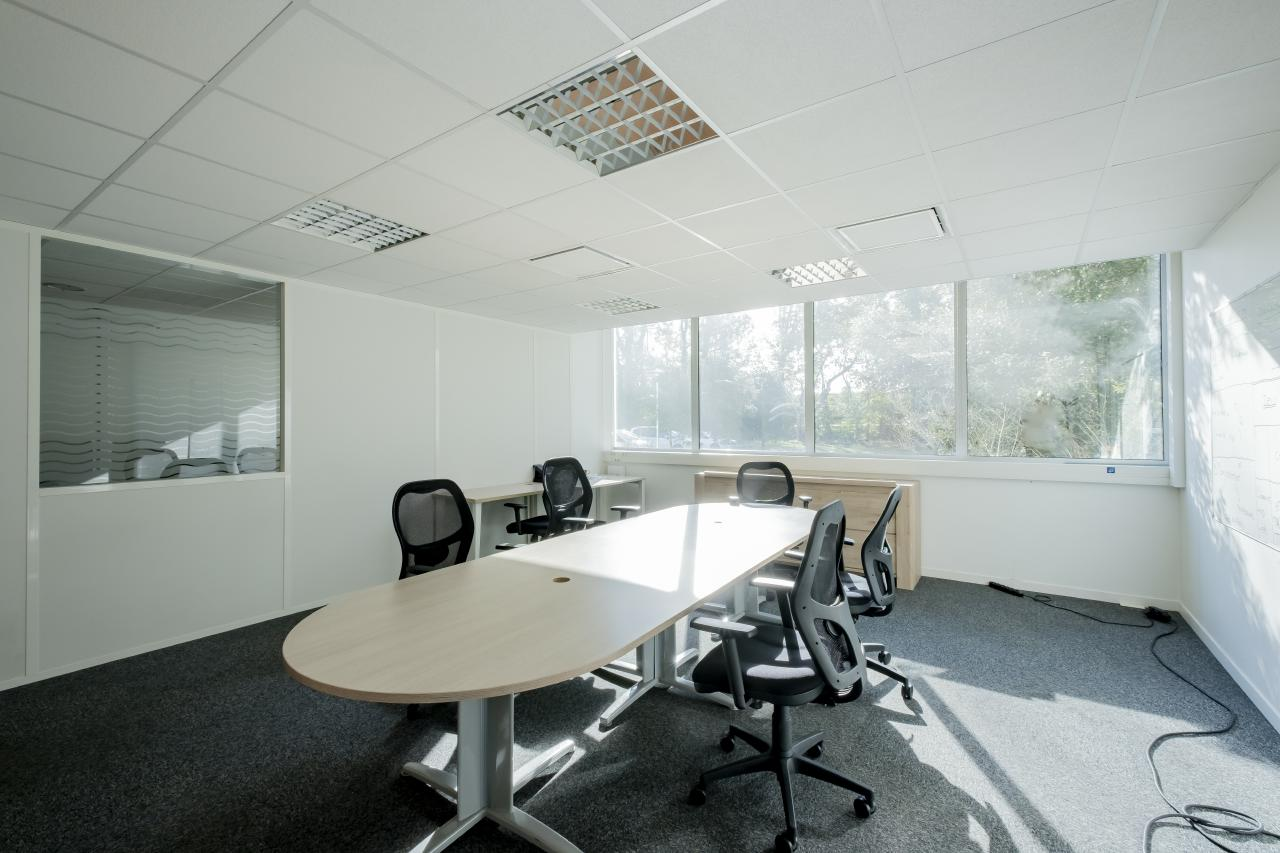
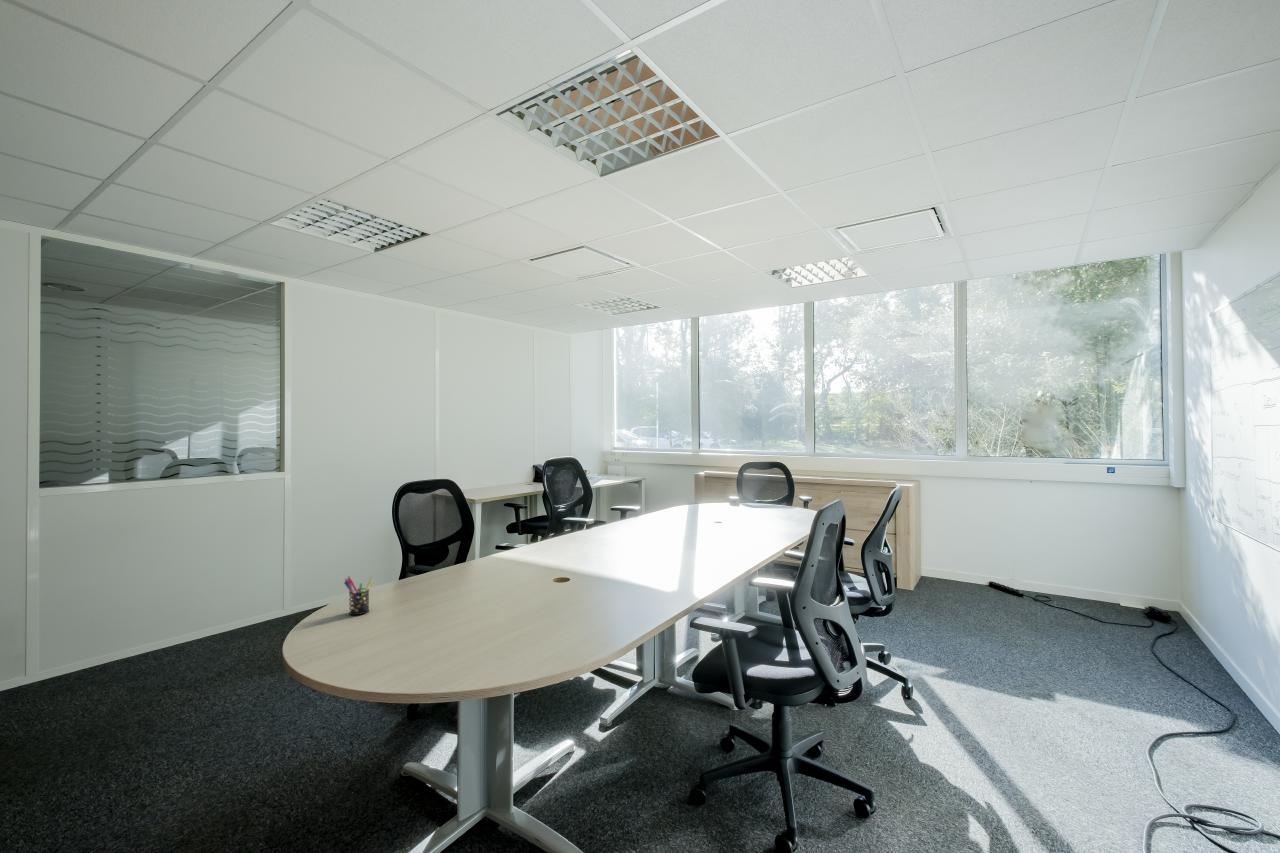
+ pen holder [343,575,374,616]
